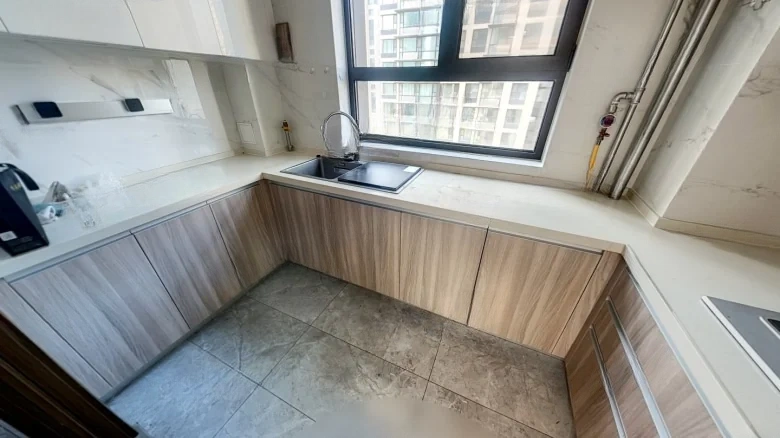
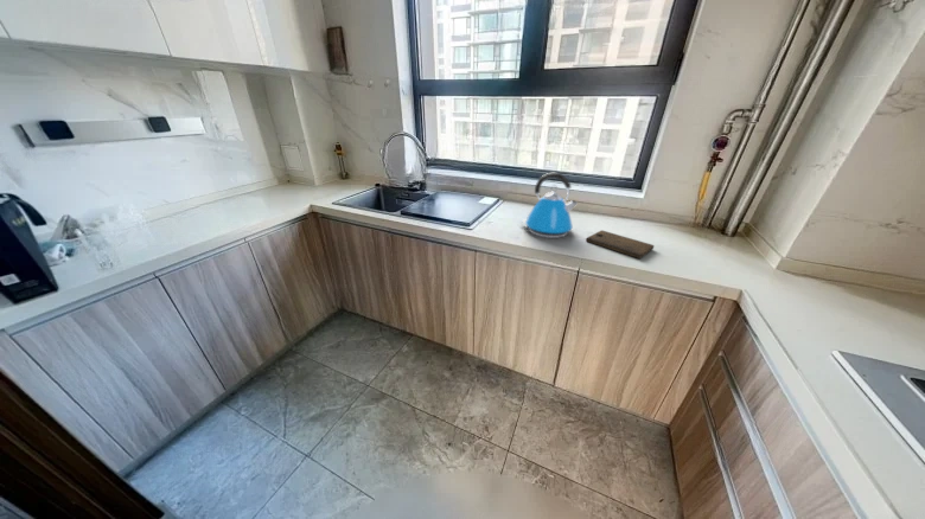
+ kettle [522,172,579,239]
+ cutting board [585,229,655,260]
